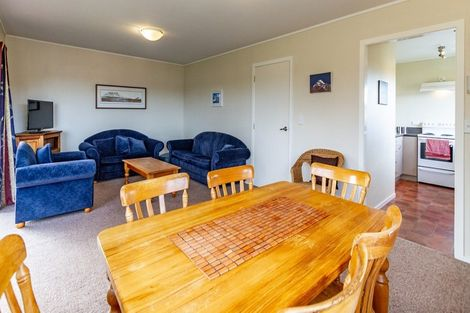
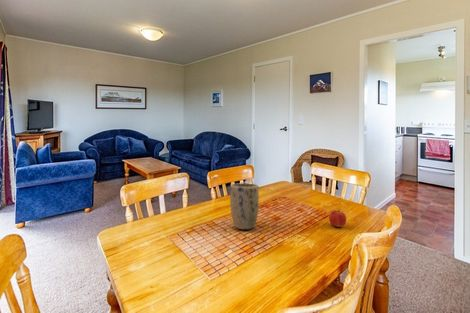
+ plant pot [229,182,260,230]
+ fruit [328,209,347,228]
